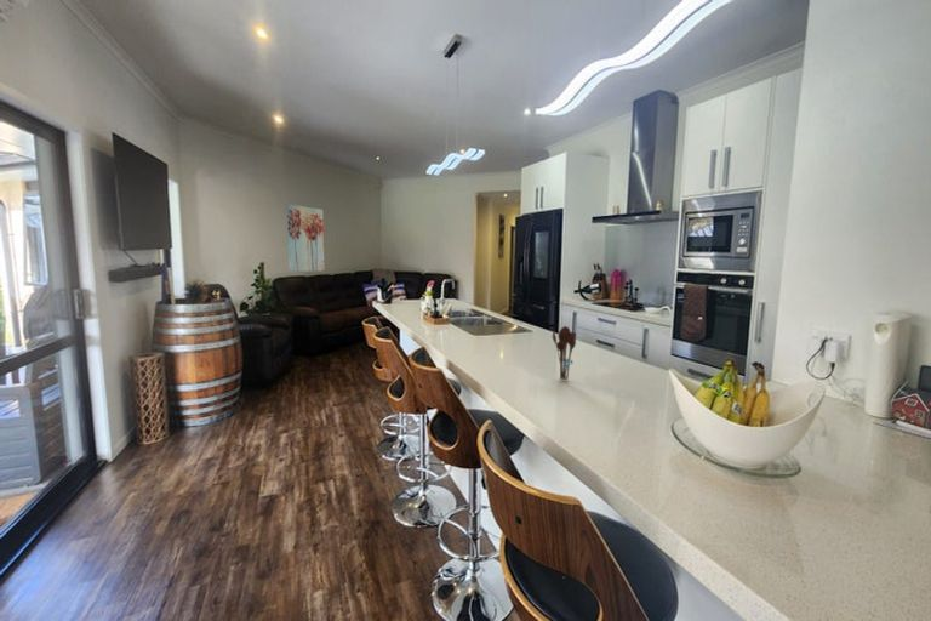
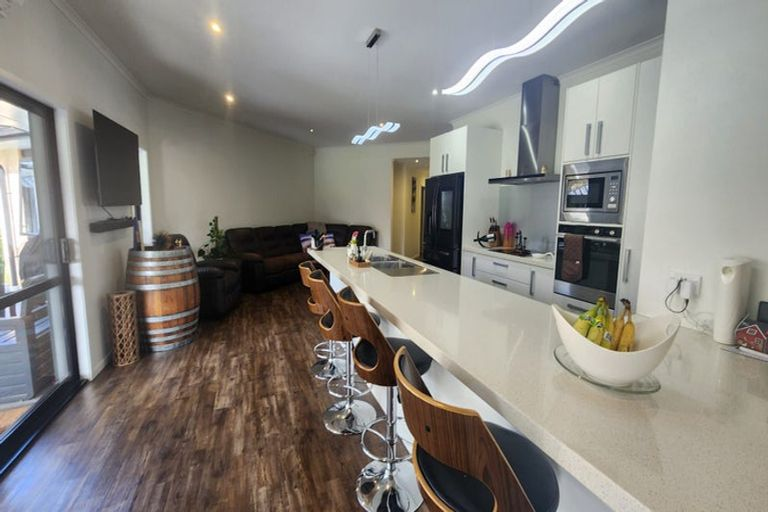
- utensil holder [552,325,577,381]
- wall art [286,204,326,273]
